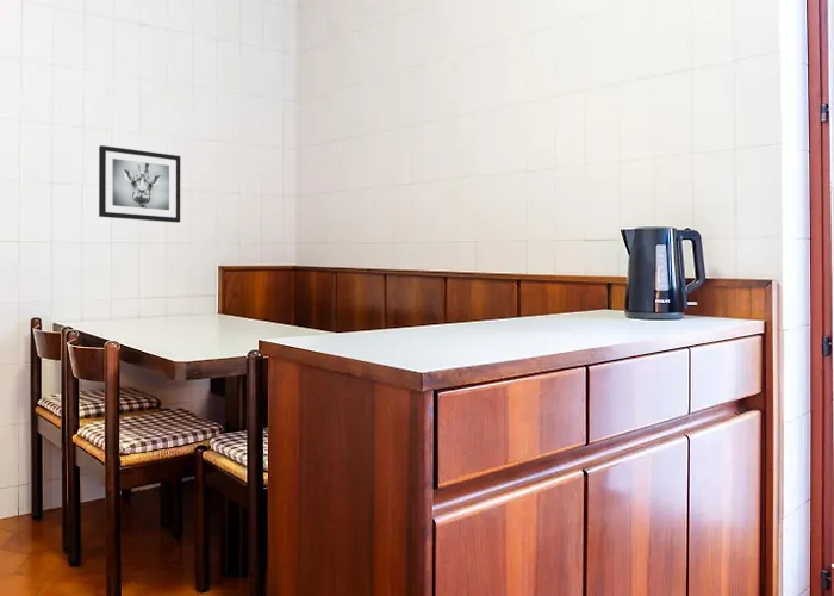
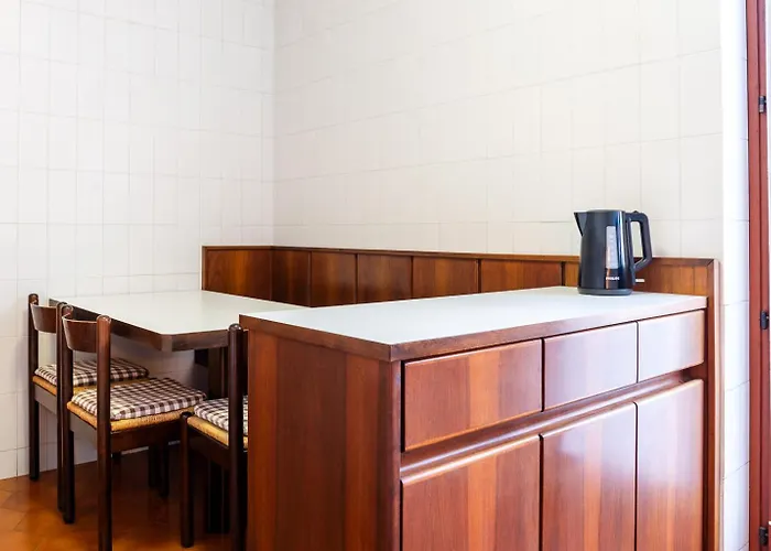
- wall art [98,144,181,224]
